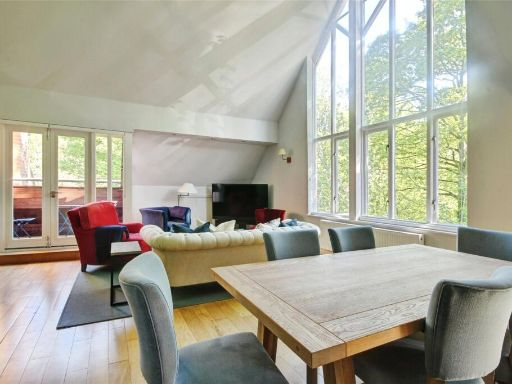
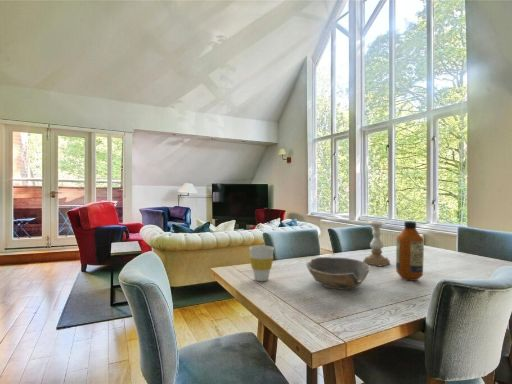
+ bowl [305,256,371,290]
+ candle holder [362,220,391,268]
+ cup [248,245,275,282]
+ bottle [395,220,425,282]
